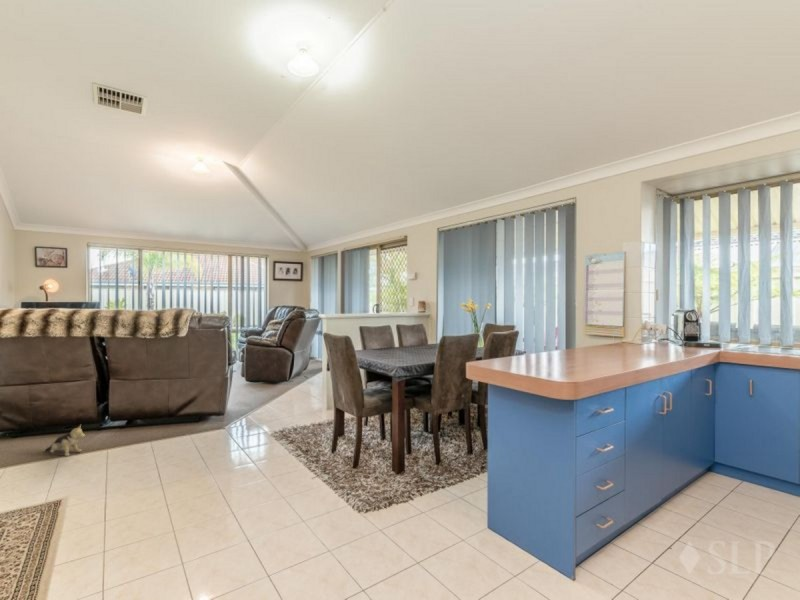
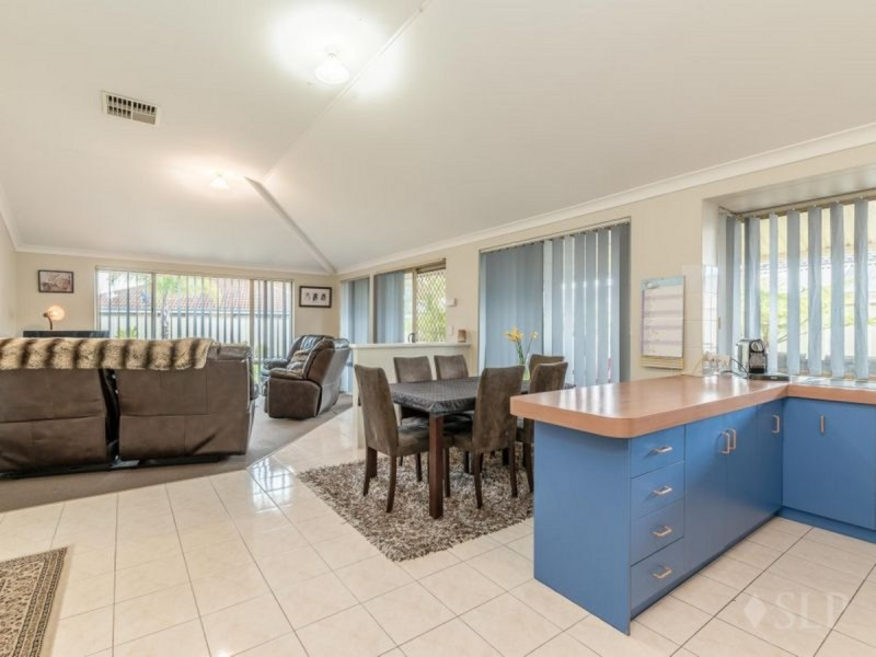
- plush toy [45,424,86,457]
